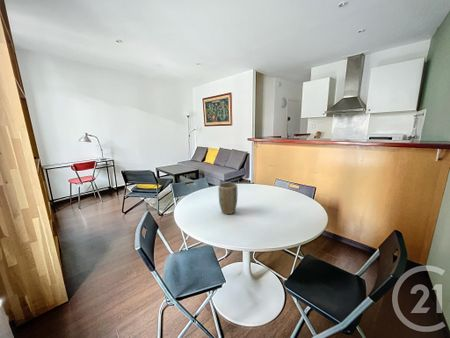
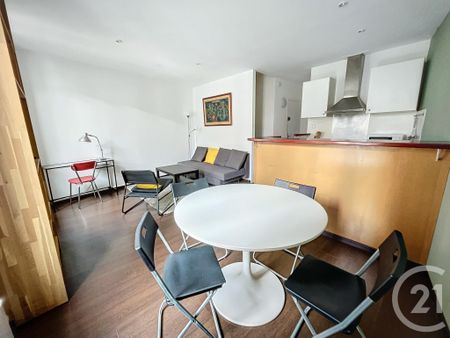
- plant pot [218,182,238,215]
